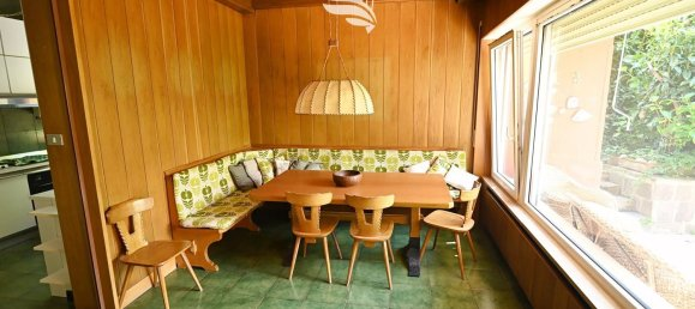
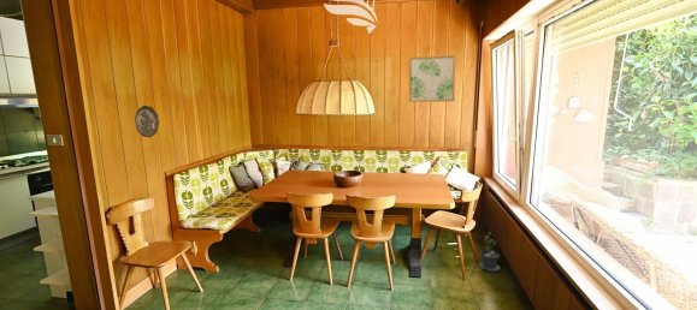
+ potted plant [478,231,502,273]
+ wall art [408,54,456,103]
+ decorative plate [134,105,160,138]
